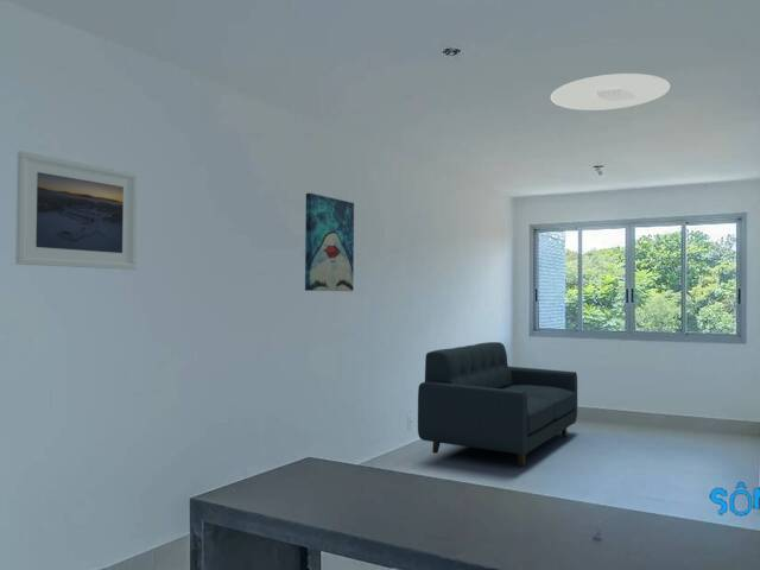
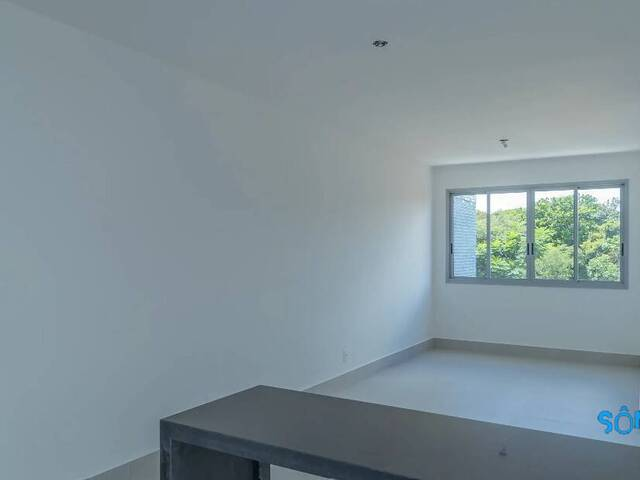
- sofa [417,341,578,468]
- ceiling light [550,72,671,112]
- wall art [304,192,355,292]
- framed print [14,150,139,271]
